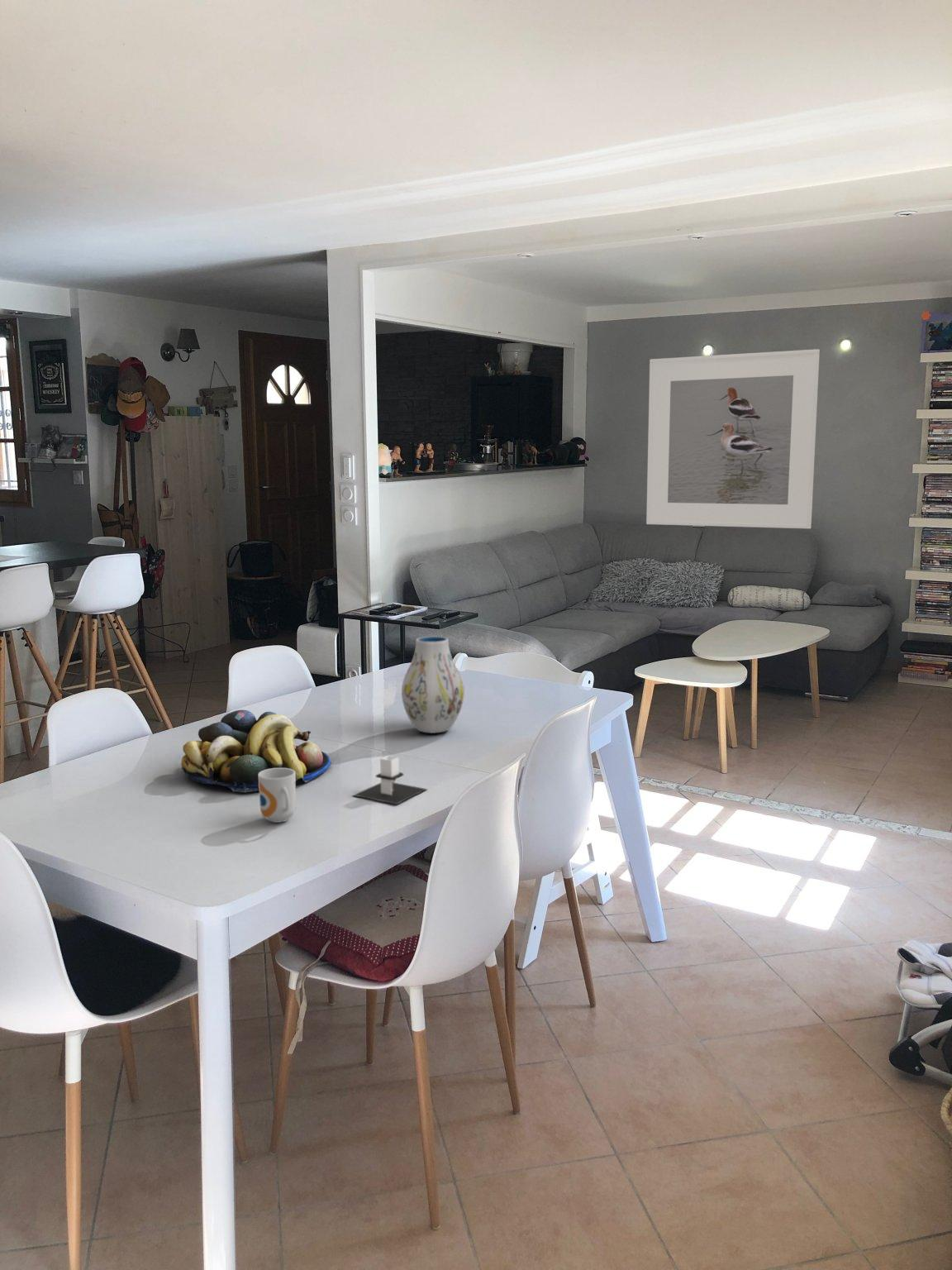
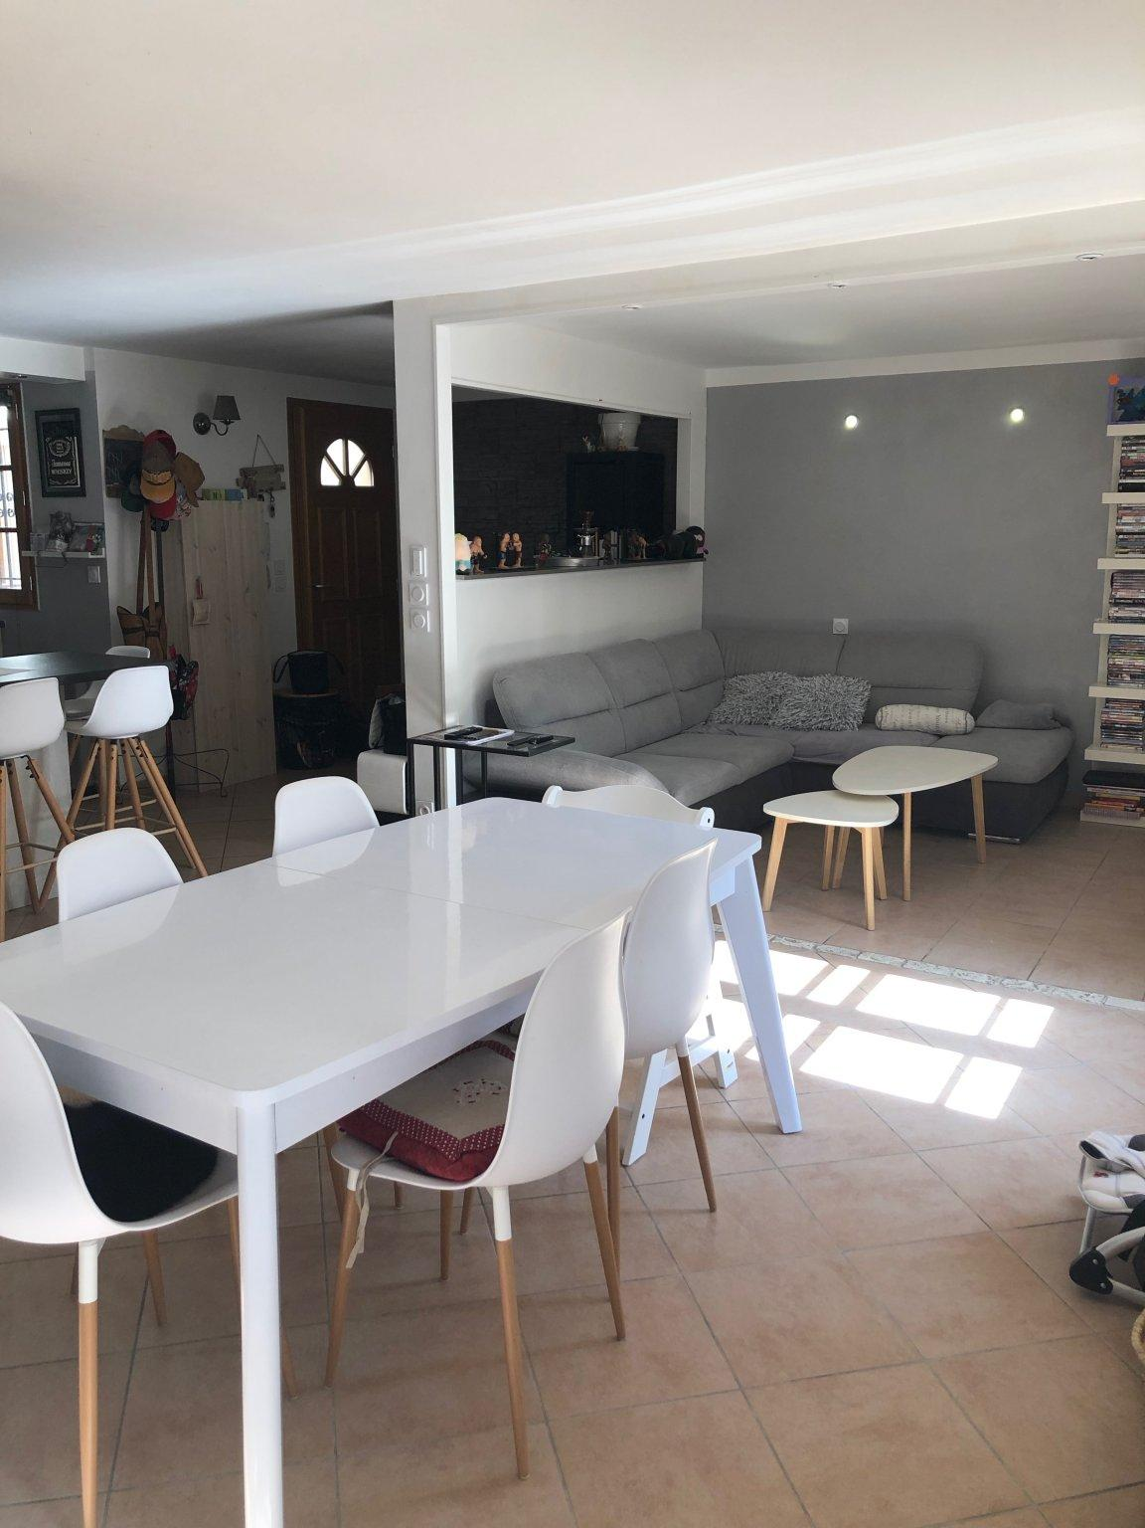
- mug [259,768,297,824]
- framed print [645,348,821,529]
- vase [401,636,465,734]
- fruit bowl [180,709,332,793]
- architectural model [353,755,428,805]
